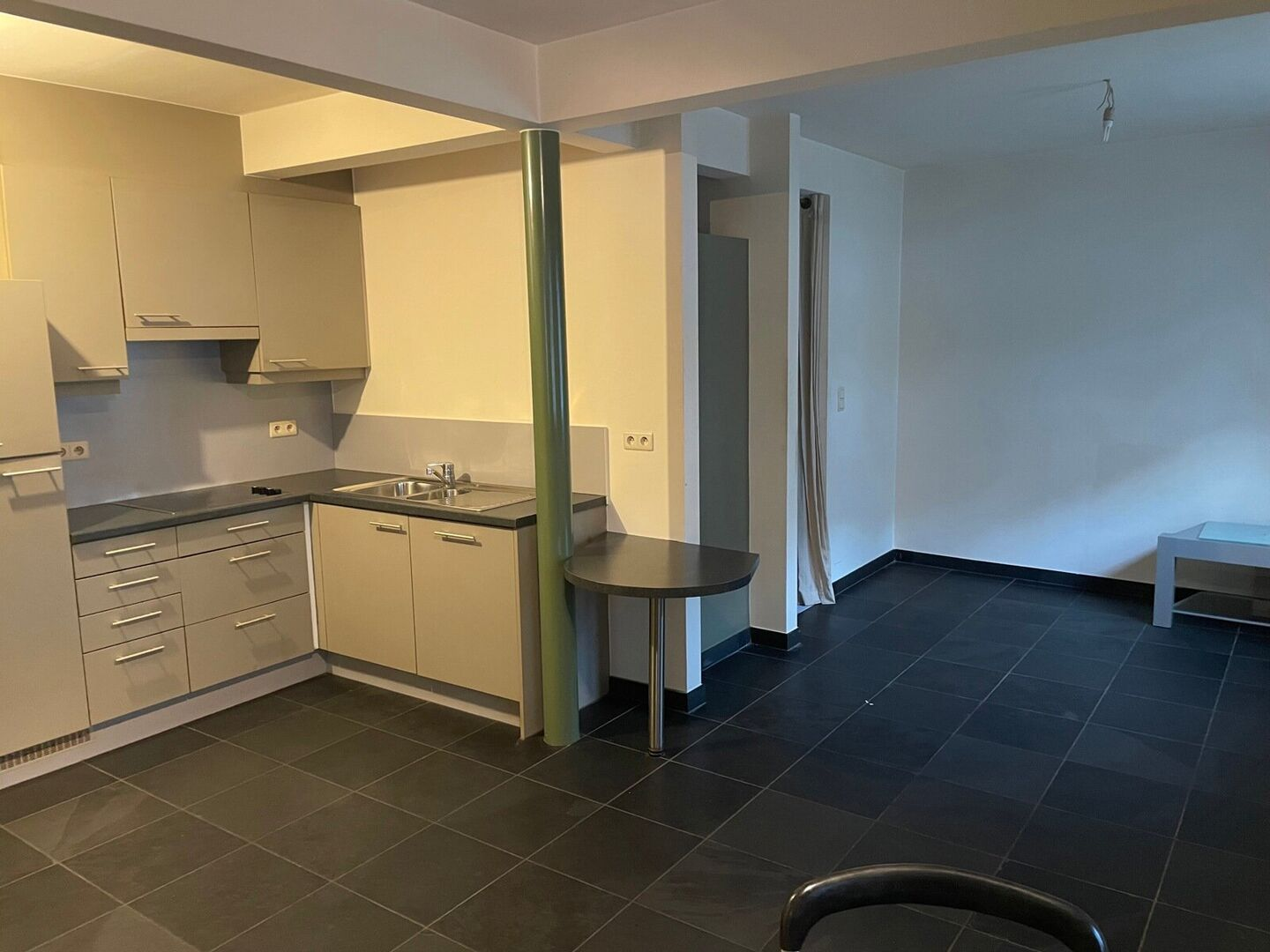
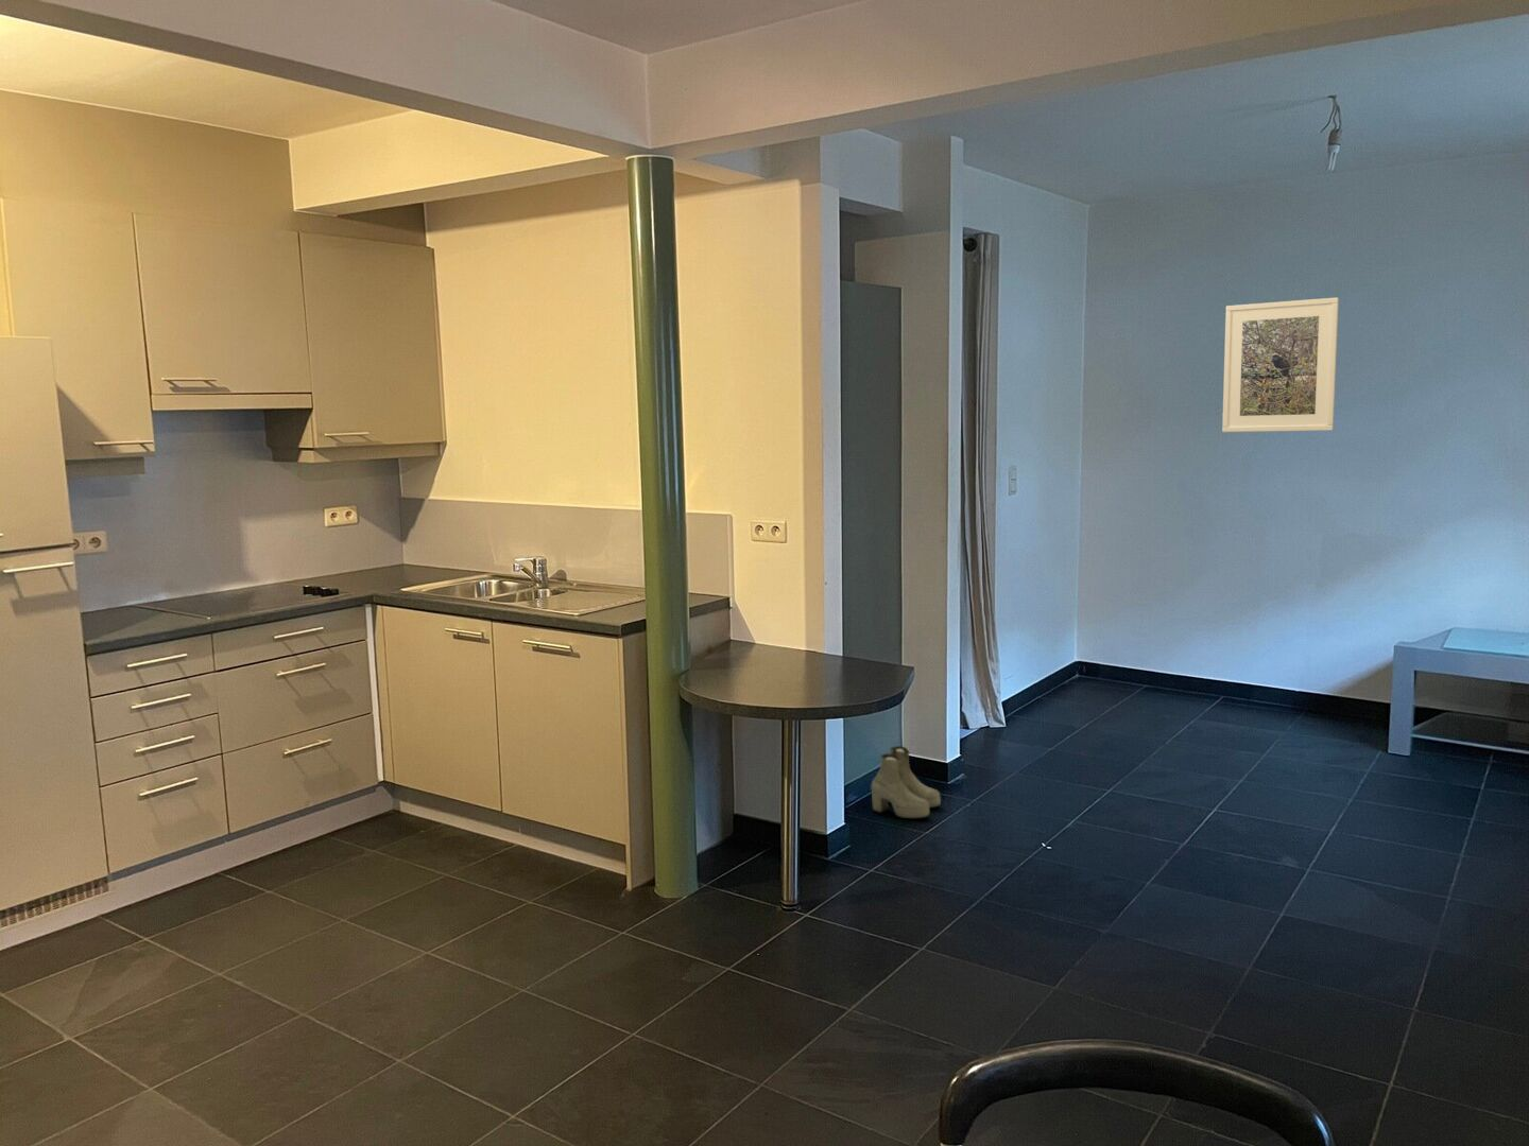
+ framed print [1221,297,1340,433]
+ boots [869,745,941,820]
